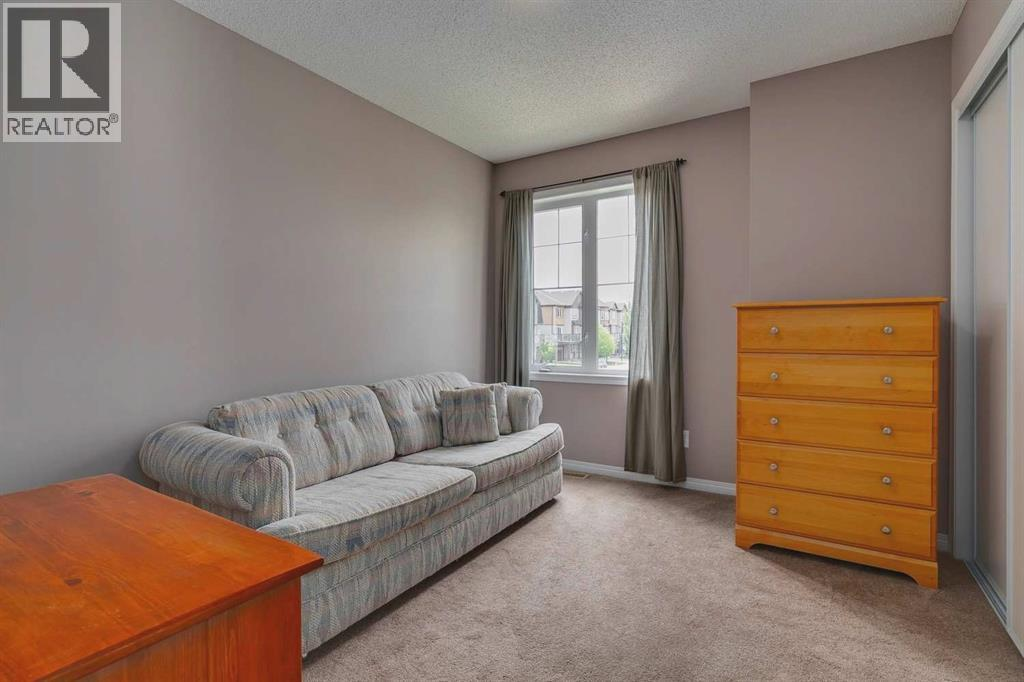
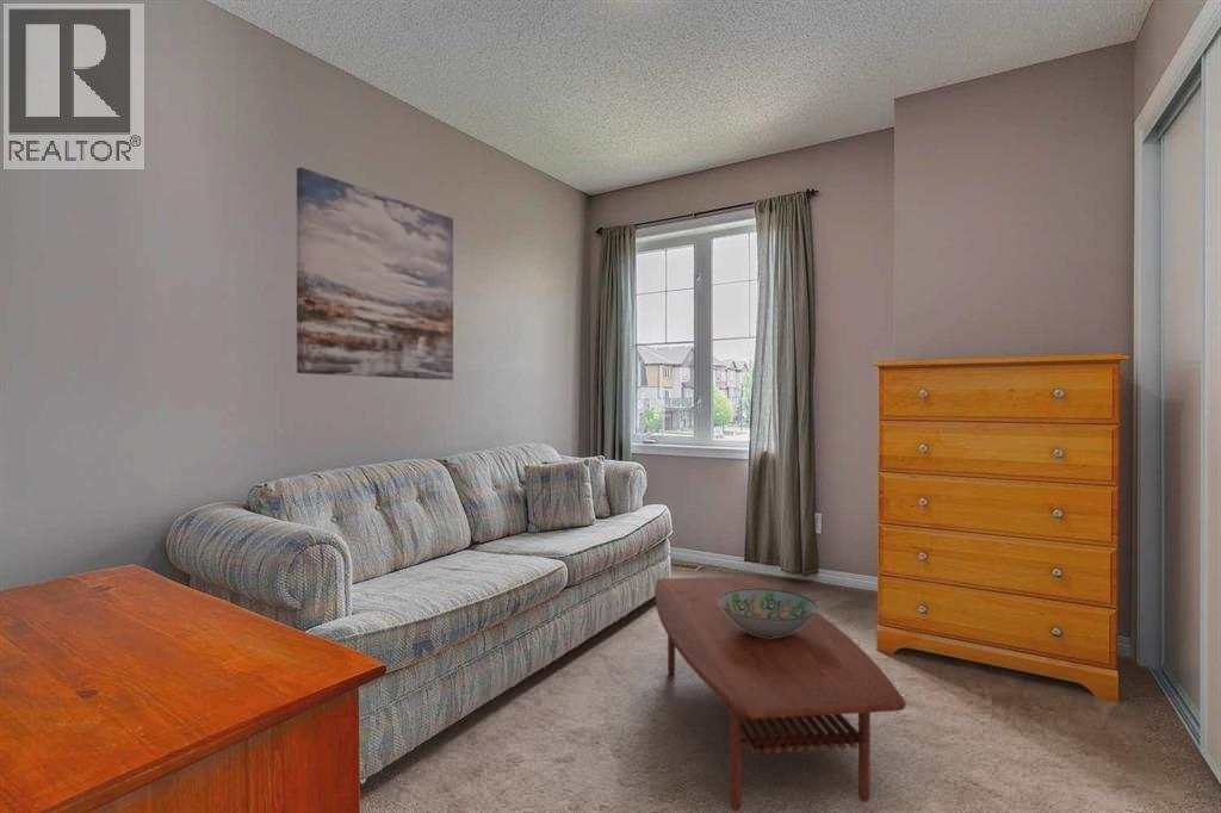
+ wall art [296,167,454,381]
+ coffee table [653,575,907,812]
+ decorative bowl [718,589,818,638]
